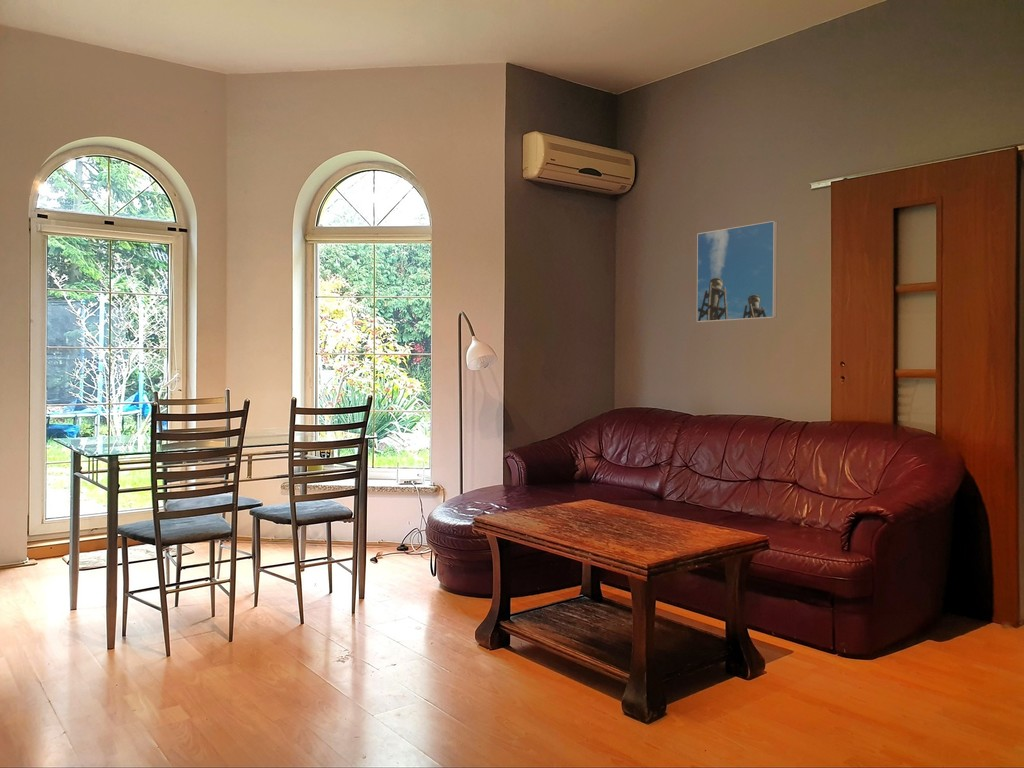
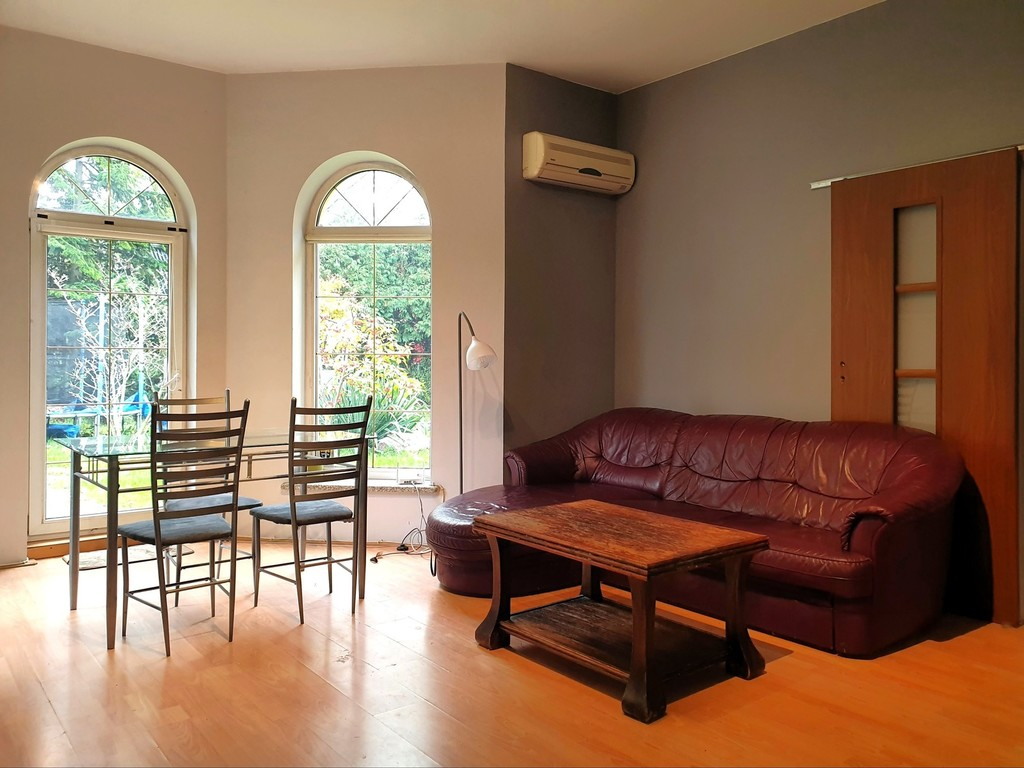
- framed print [696,220,778,323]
